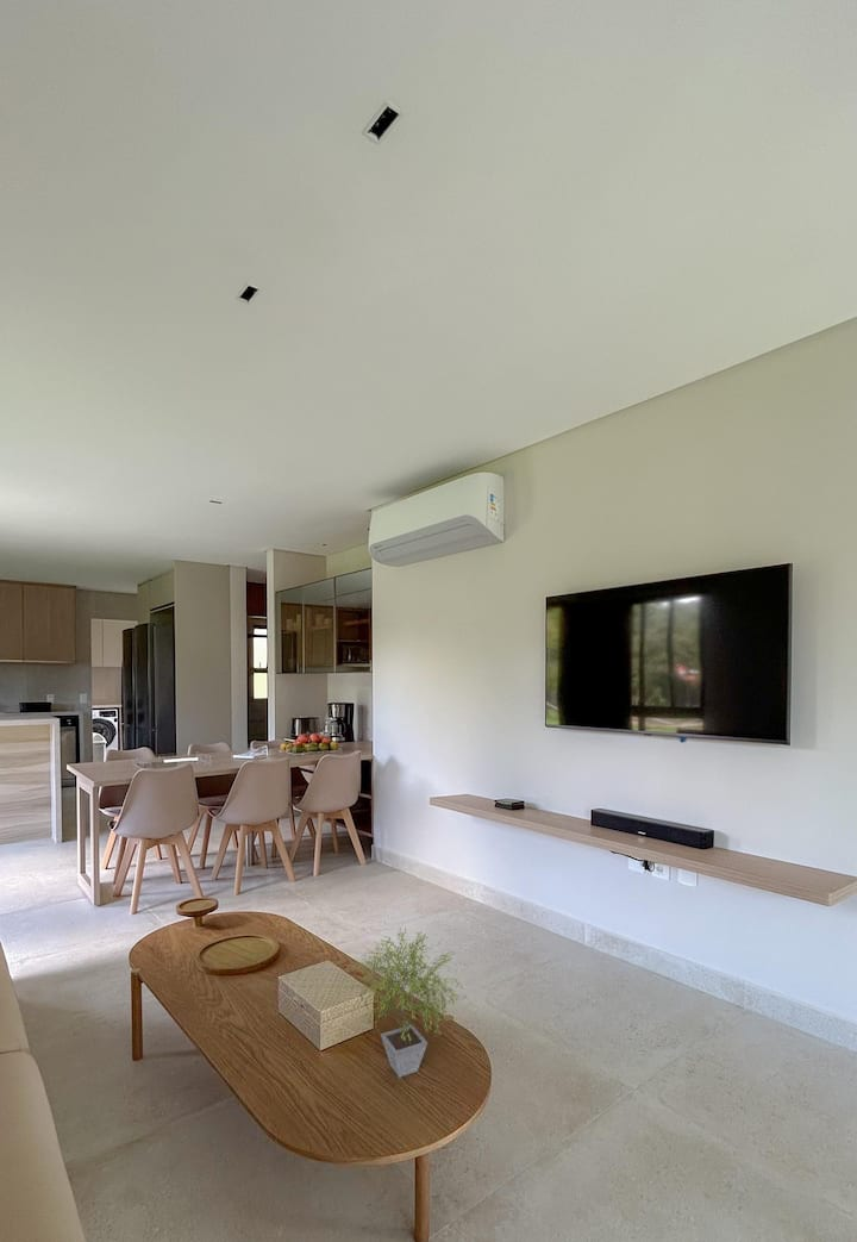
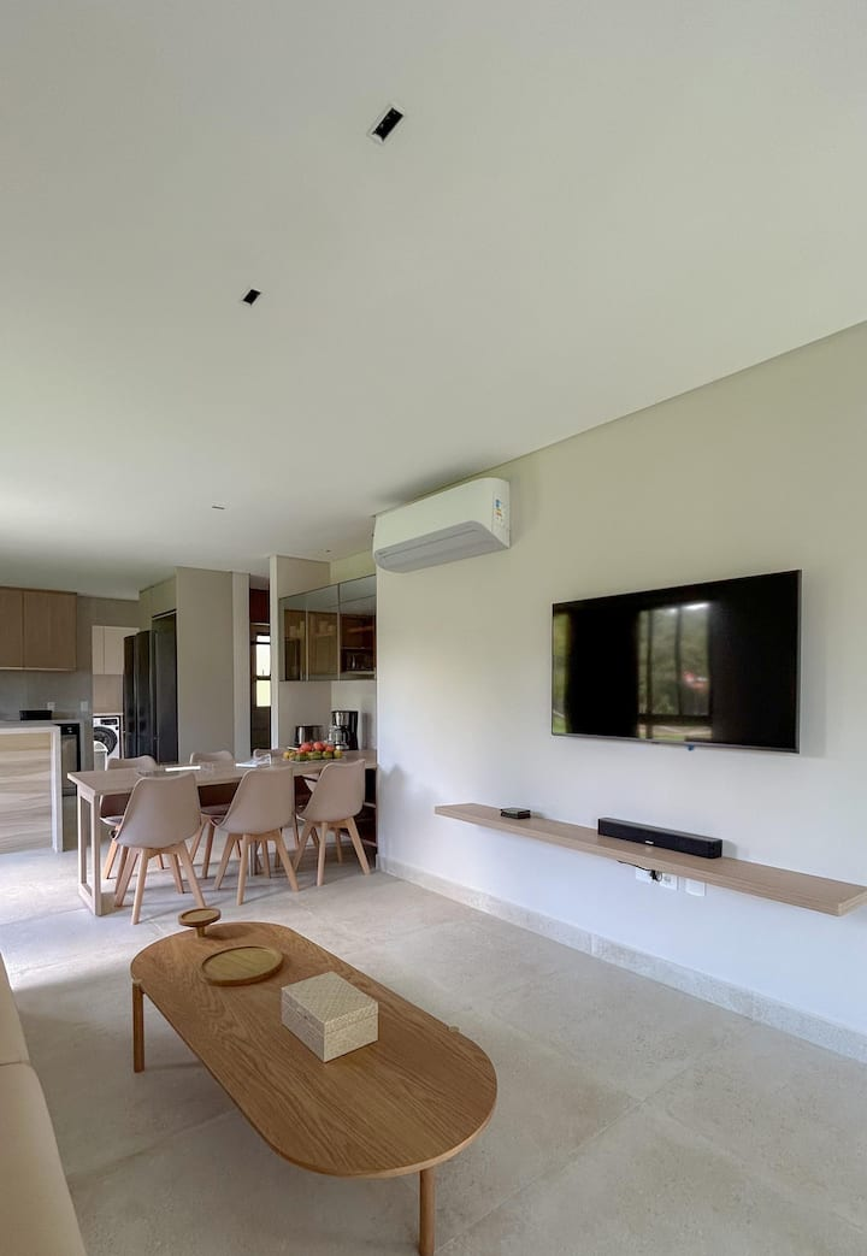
- potted plant [348,926,467,1079]
